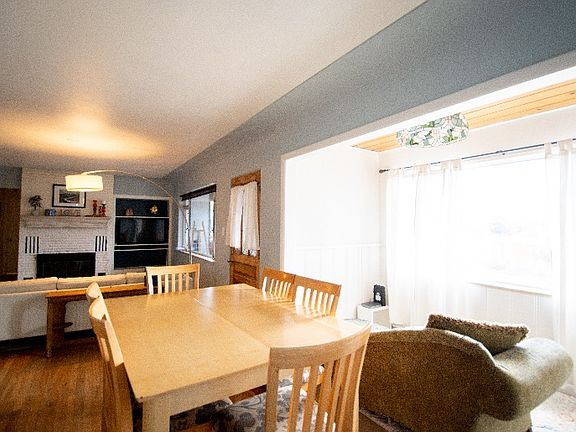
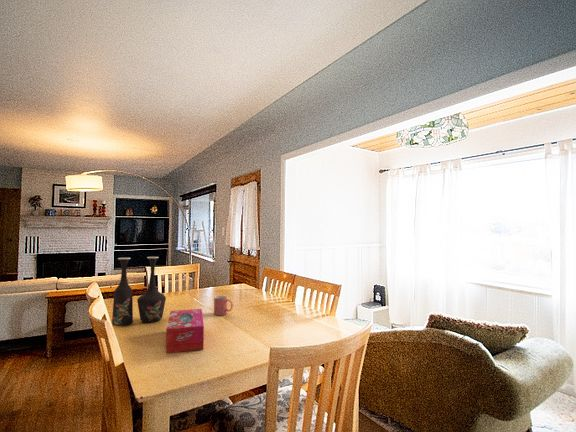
+ vase [111,256,167,327]
+ tissue box [165,308,205,354]
+ mug [213,295,234,316]
